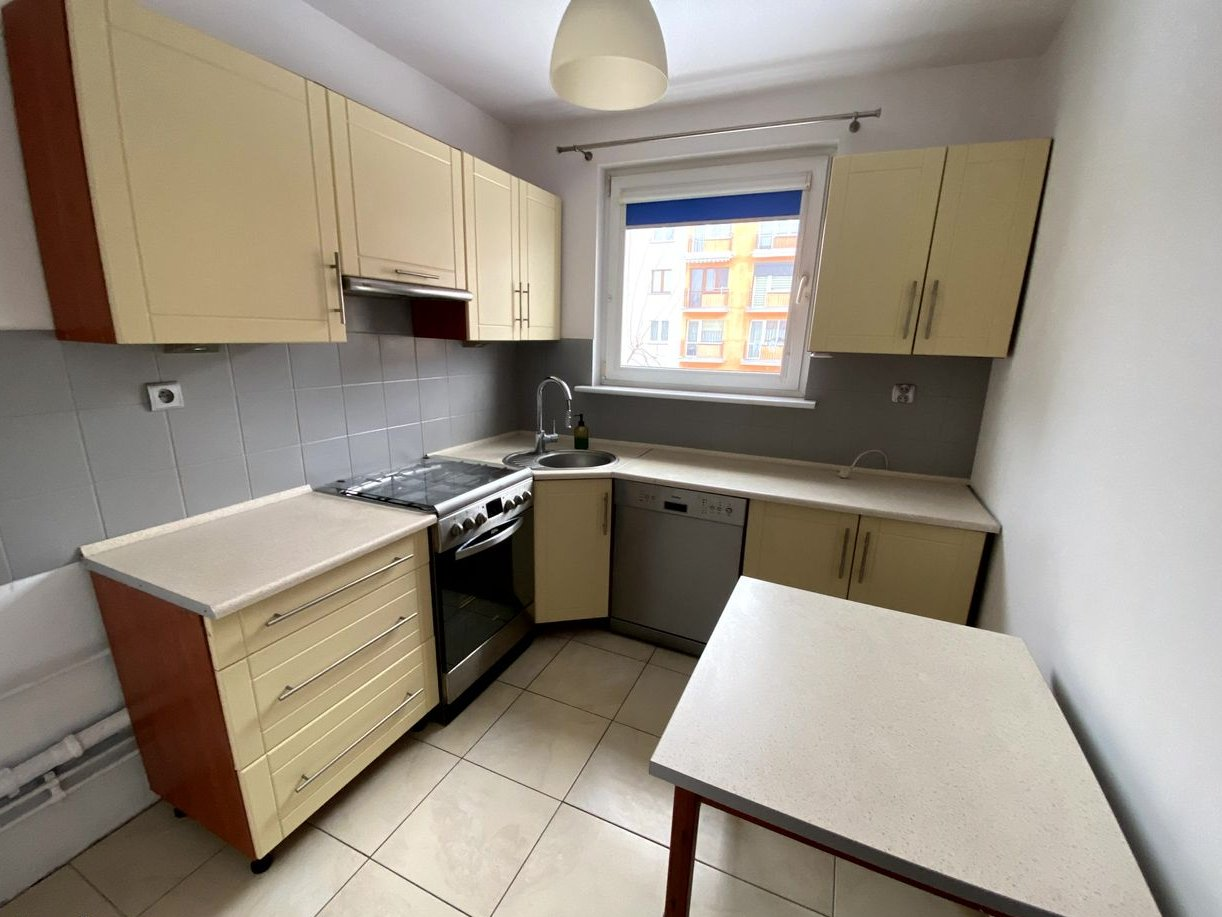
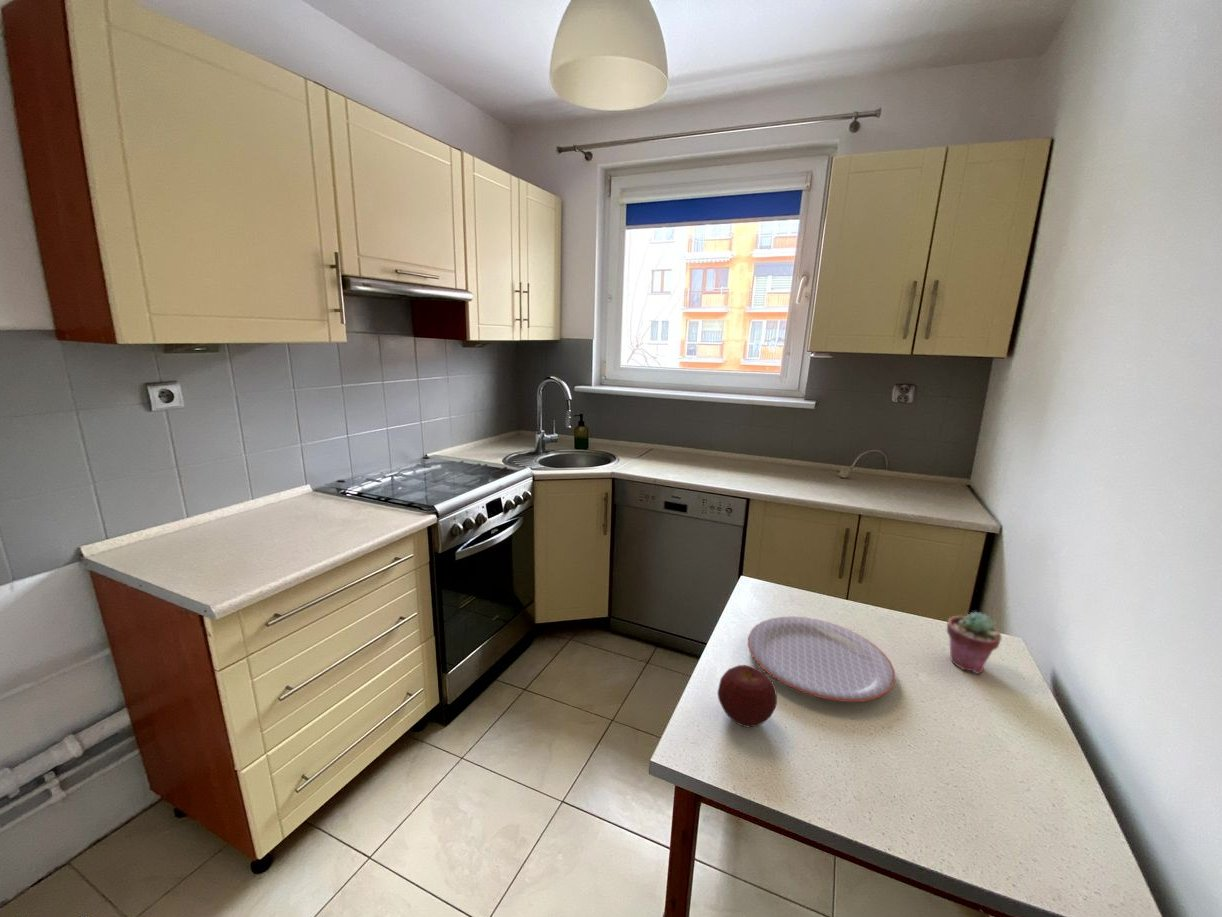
+ potted succulent [946,610,1003,675]
+ apple [717,664,778,728]
+ plate [747,616,896,703]
